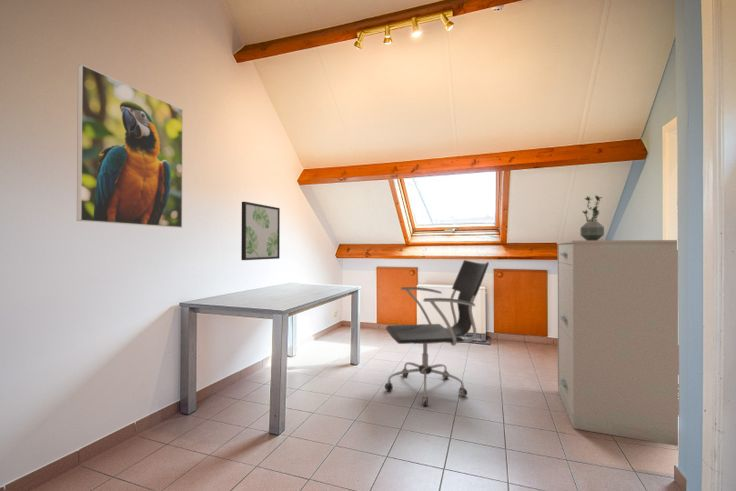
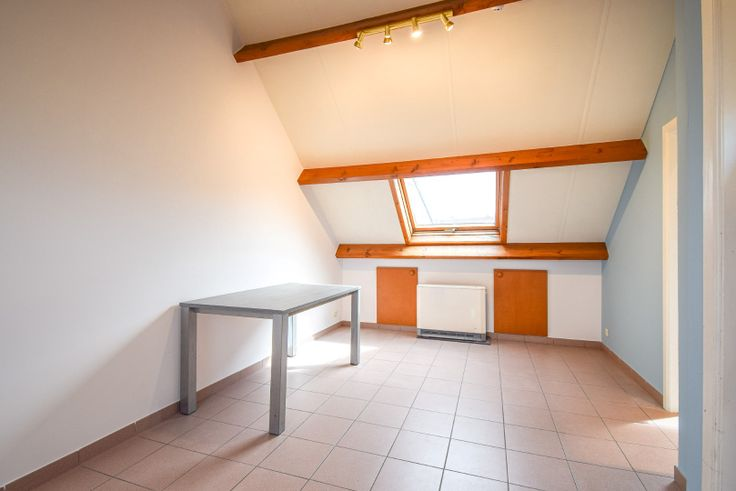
- office chair [384,259,490,407]
- filing cabinet [556,239,680,447]
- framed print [76,63,184,229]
- potted plant [579,195,605,241]
- wall art [240,201,281,261]
